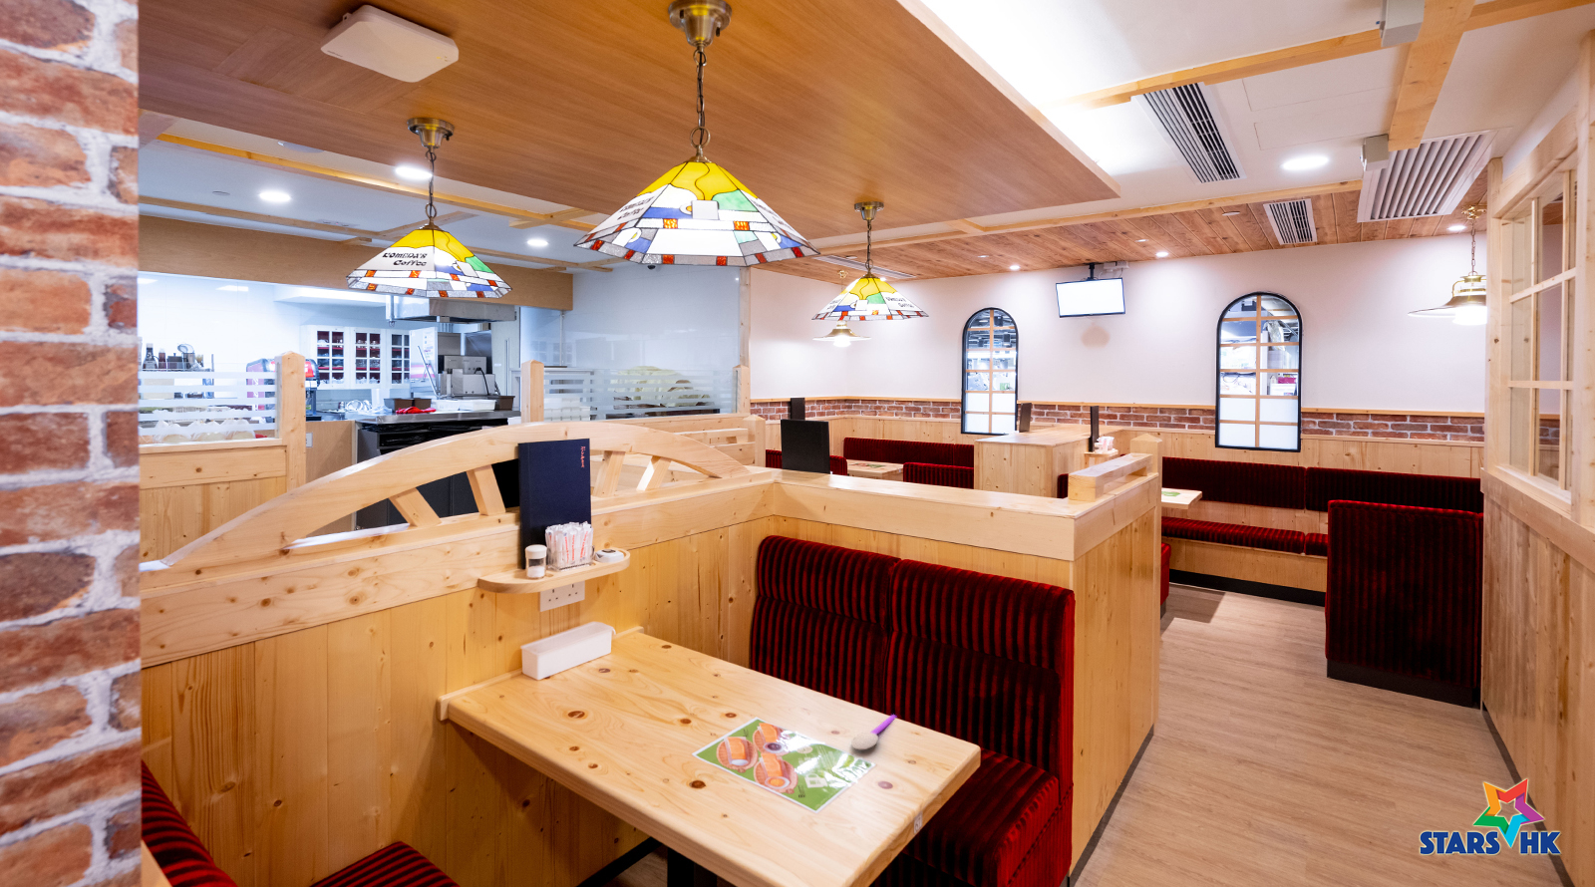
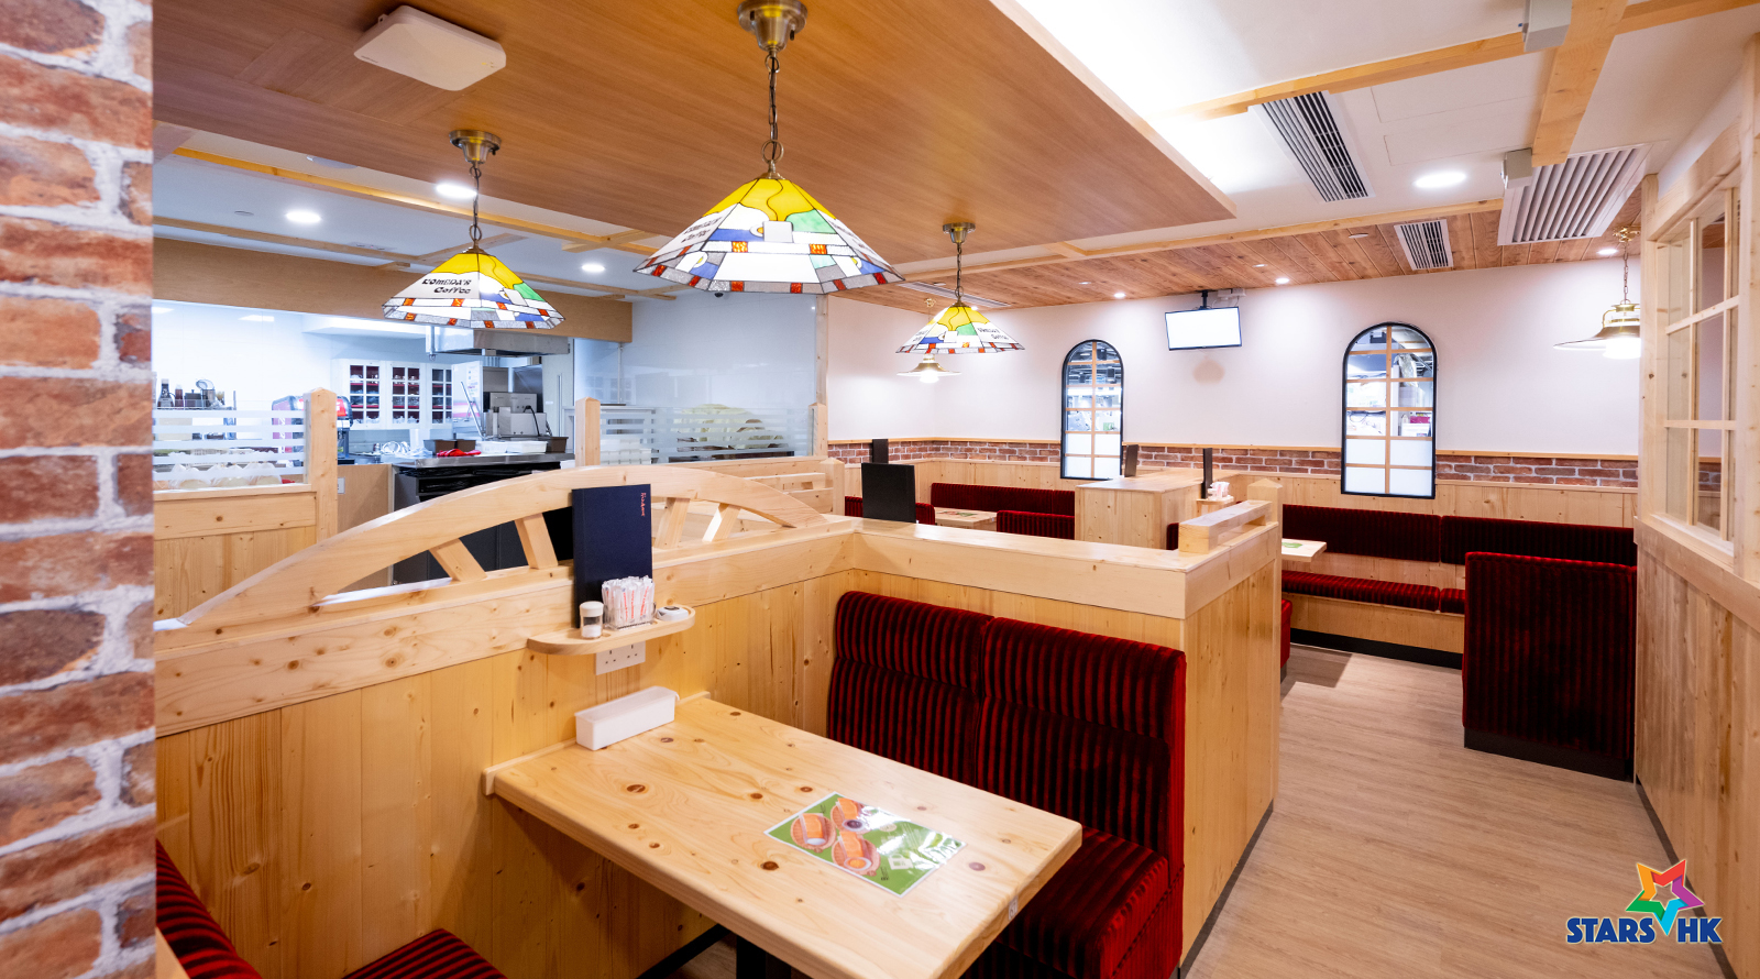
- spoon [850,713,898,750]
